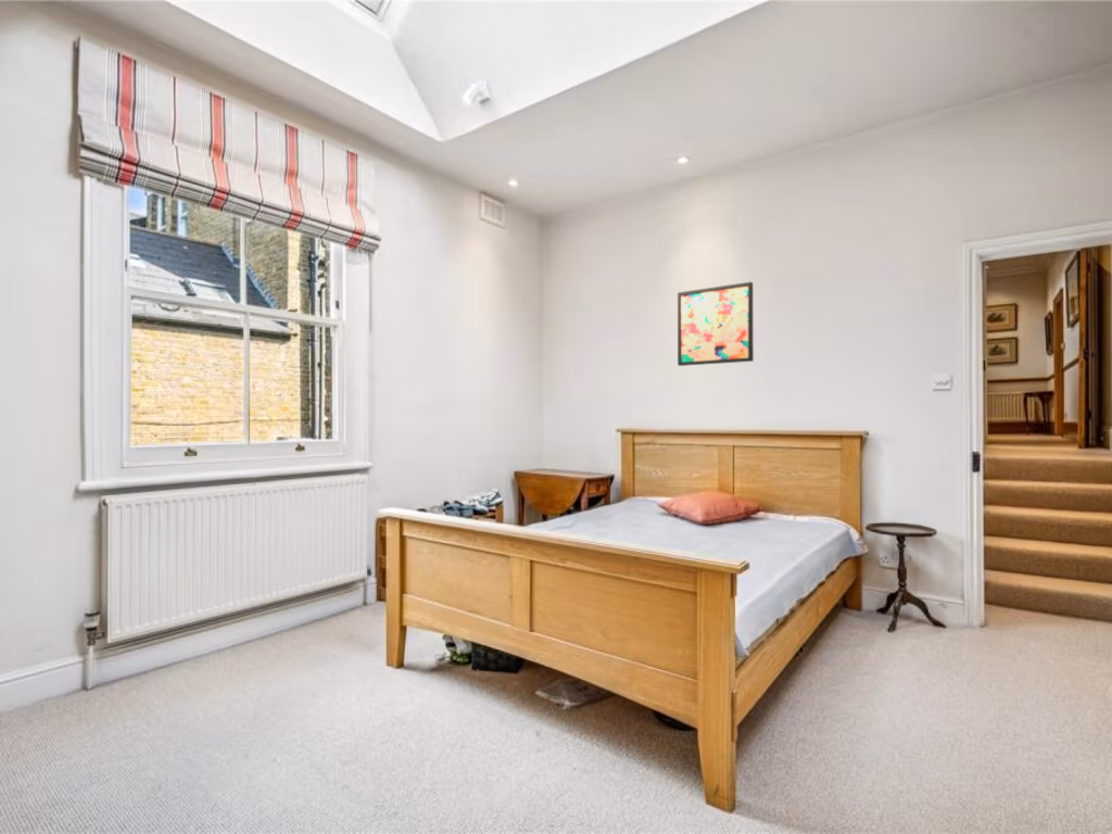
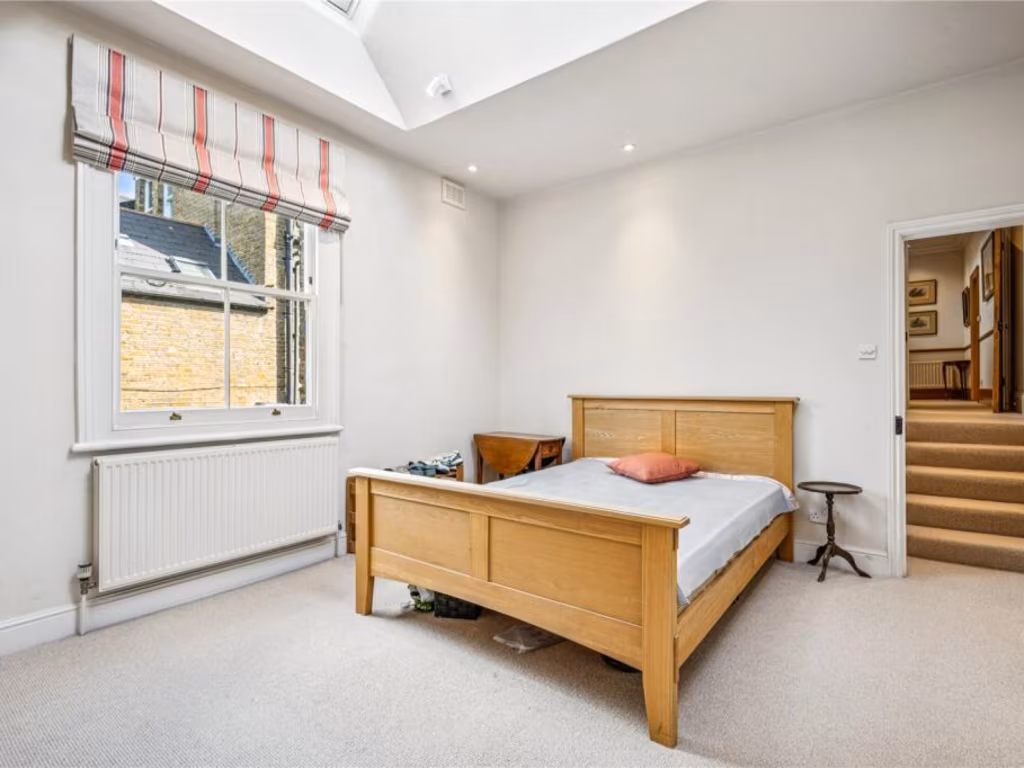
- wall art [677,281,755,367]
